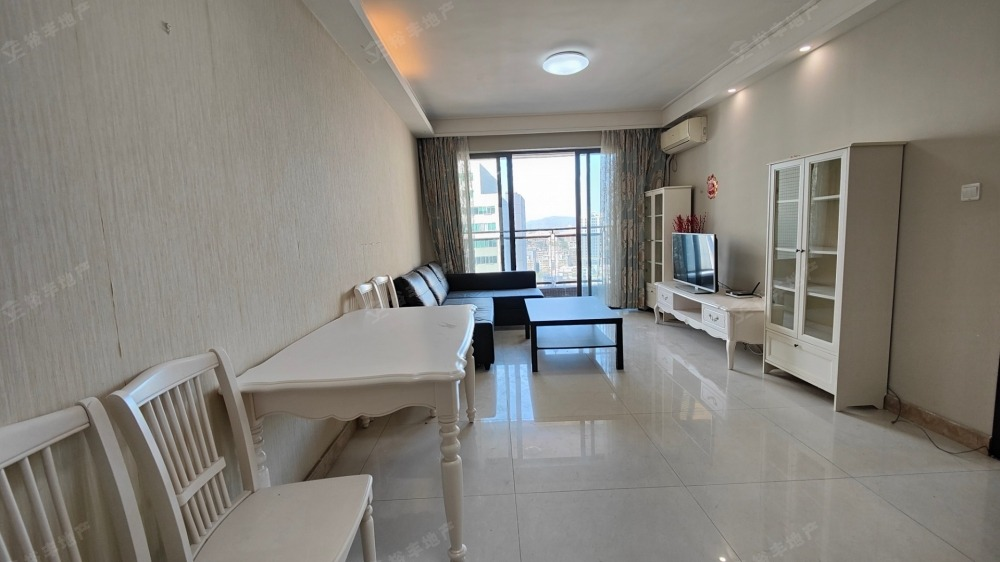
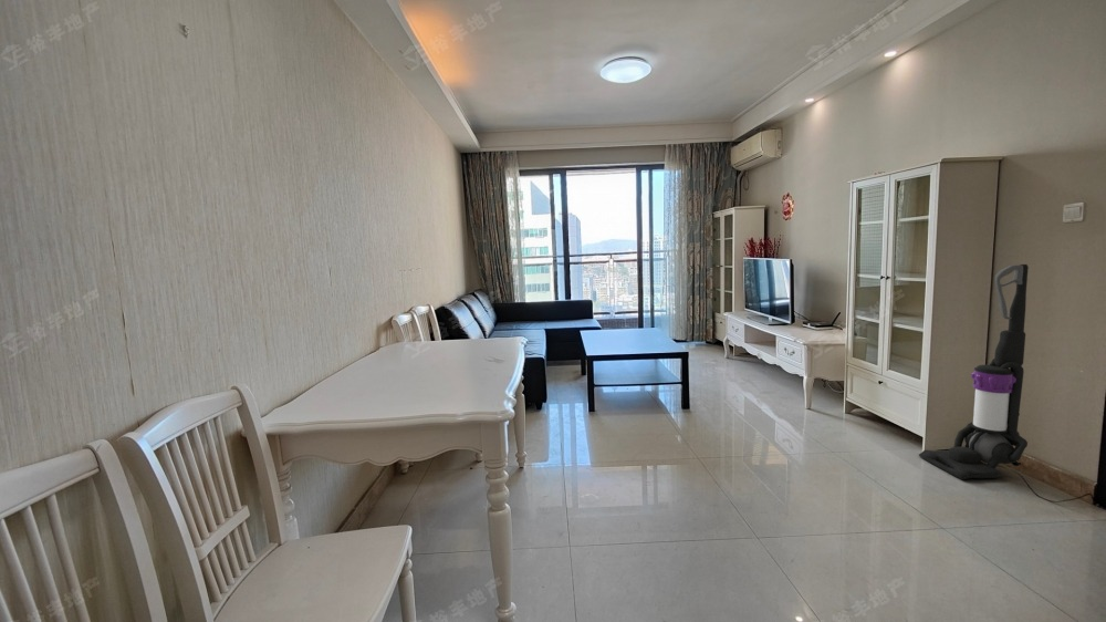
+ vacuum cleaner [918,263,1030,480]
